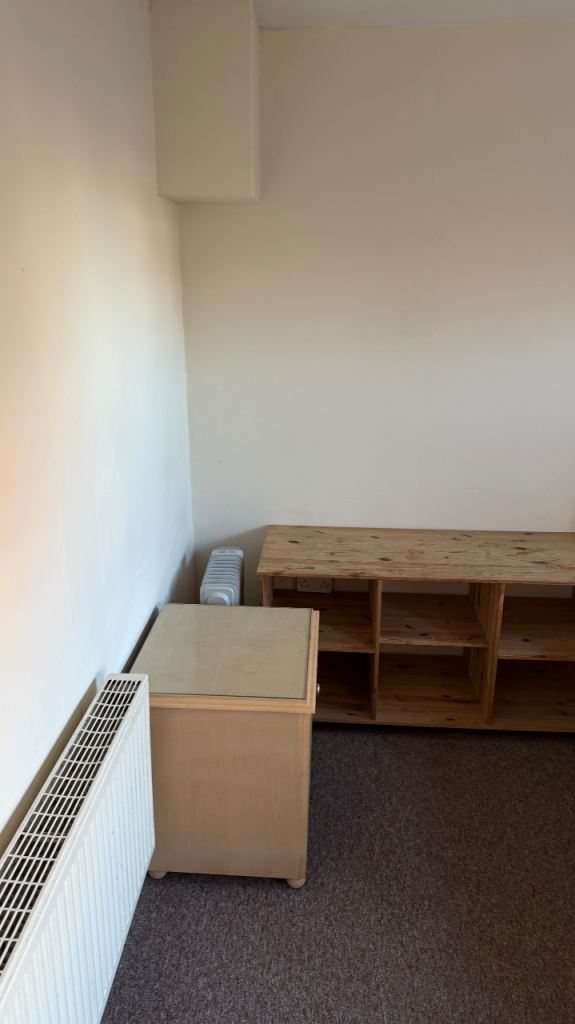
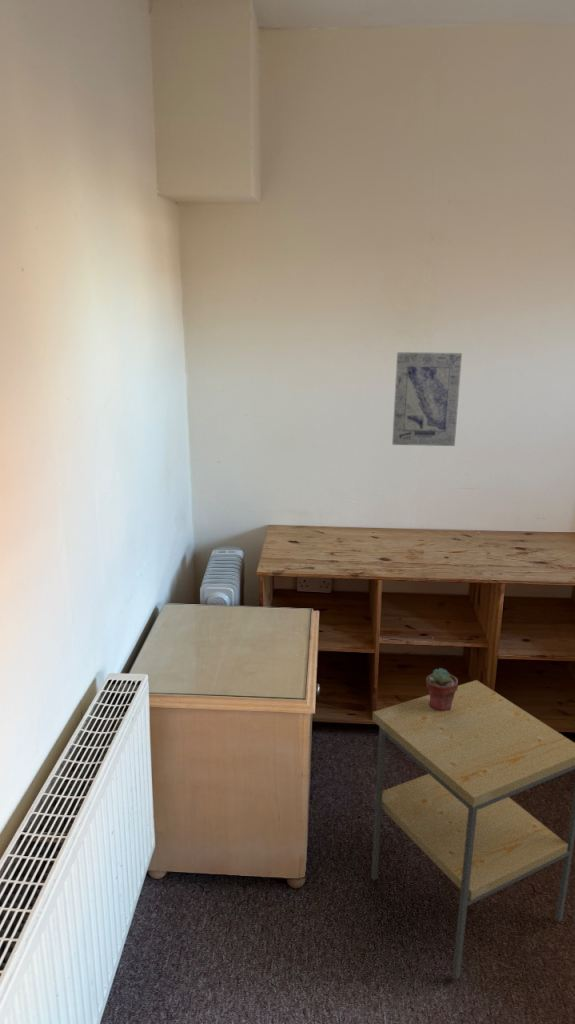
+ potted succulent [425,667,459,711]
+ side table [370,679,575,980]
+ wall art [391,351,463,447]
